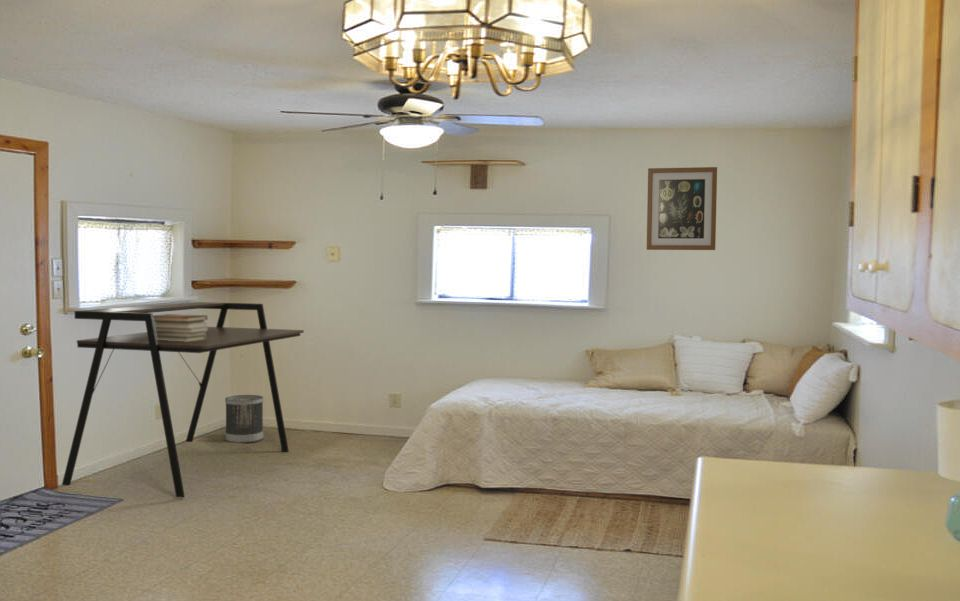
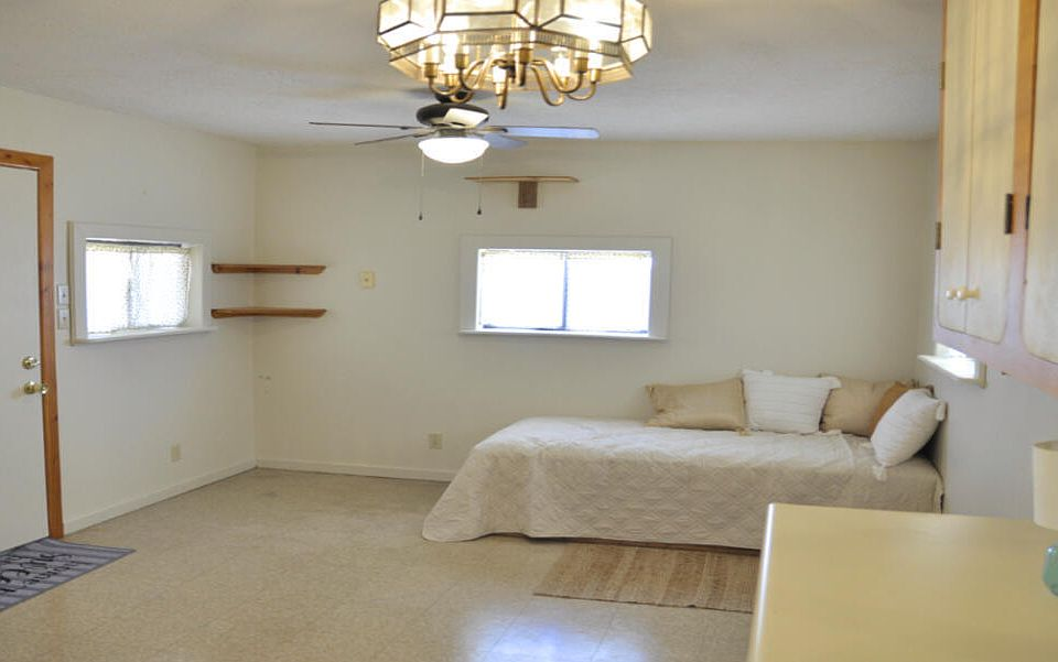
- wall art [646,166,718,251]
- wastebasket [224,394,264,444]
- book stack [153,313,208,342]
- desk [61,301,305,499]
